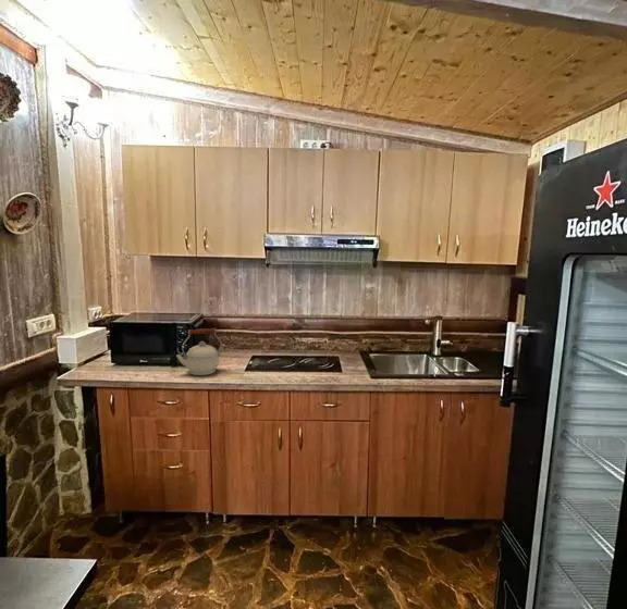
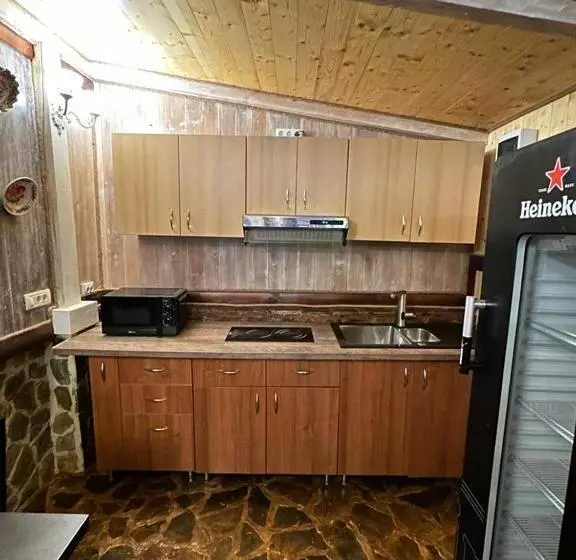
- kettle [175,327,223,376]
